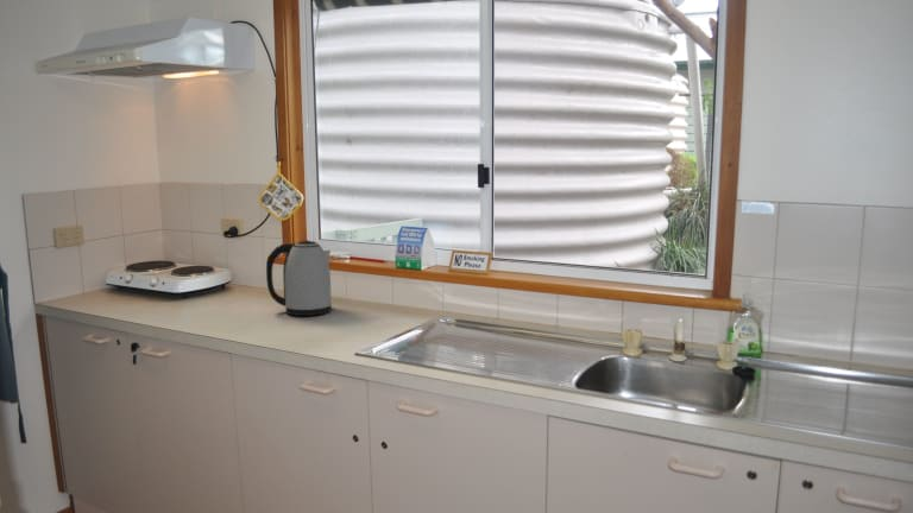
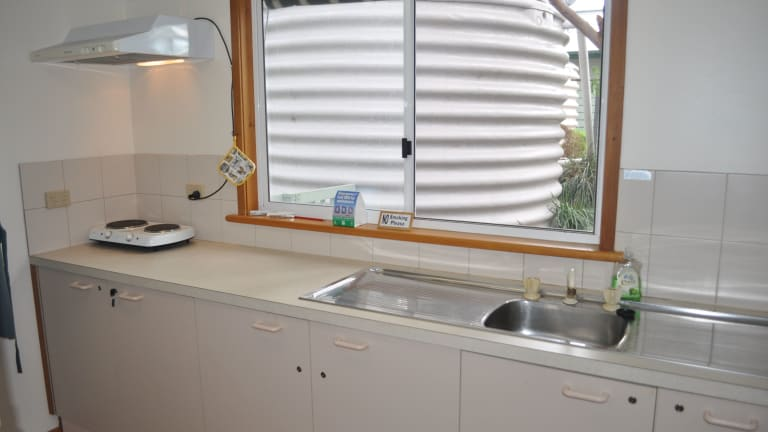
- kettle [265,240,333,317]
